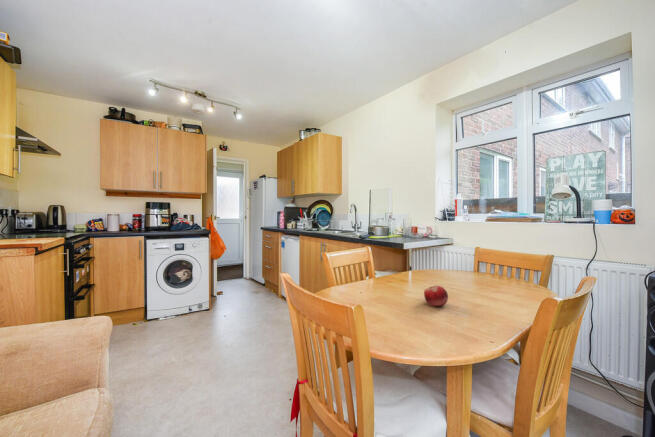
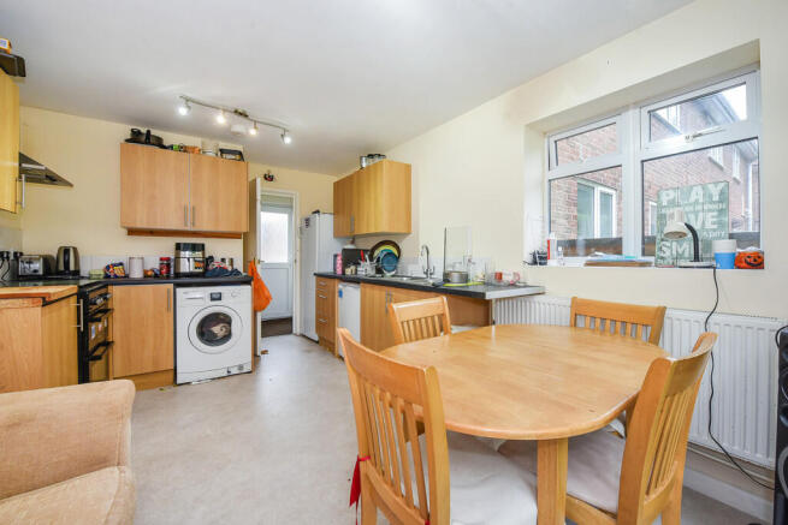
- fruit [423,284,449,307]
